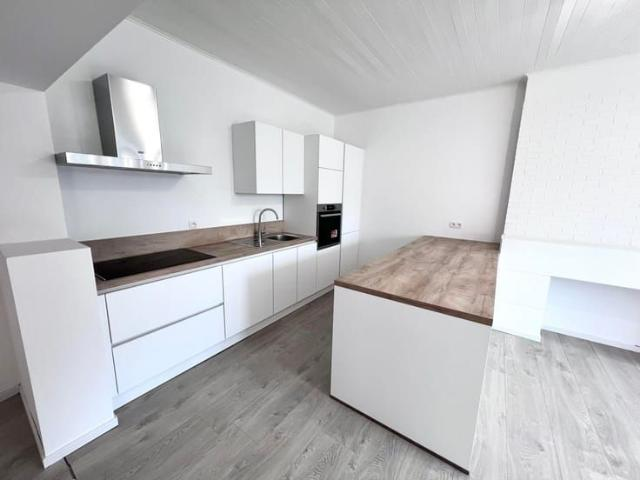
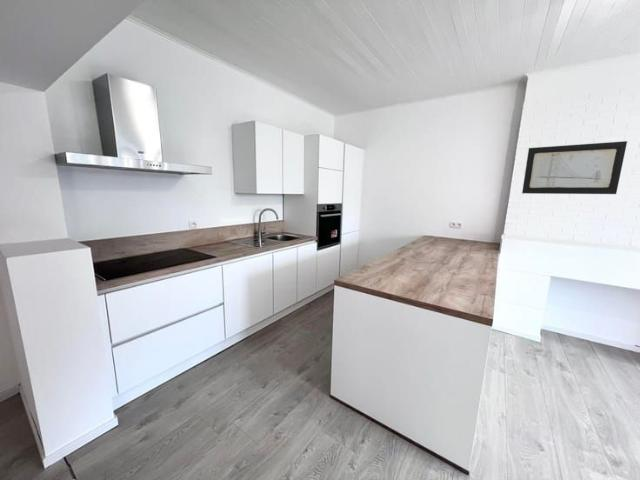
+ wall art [521,140,628,195]
